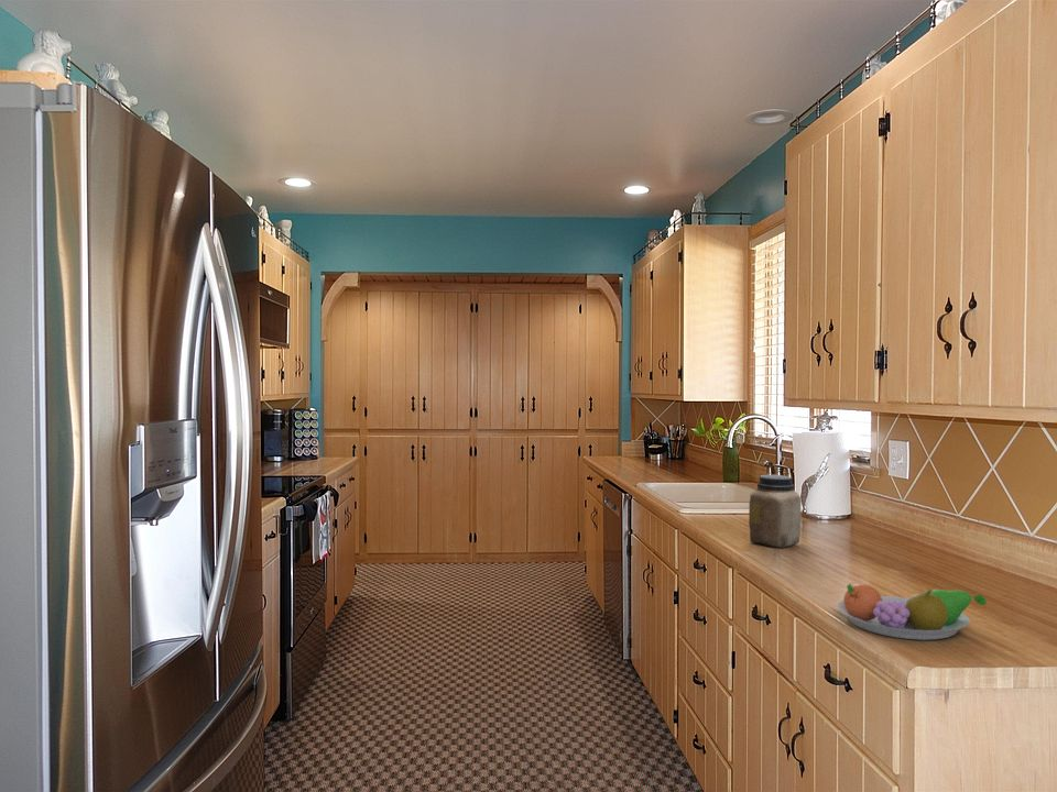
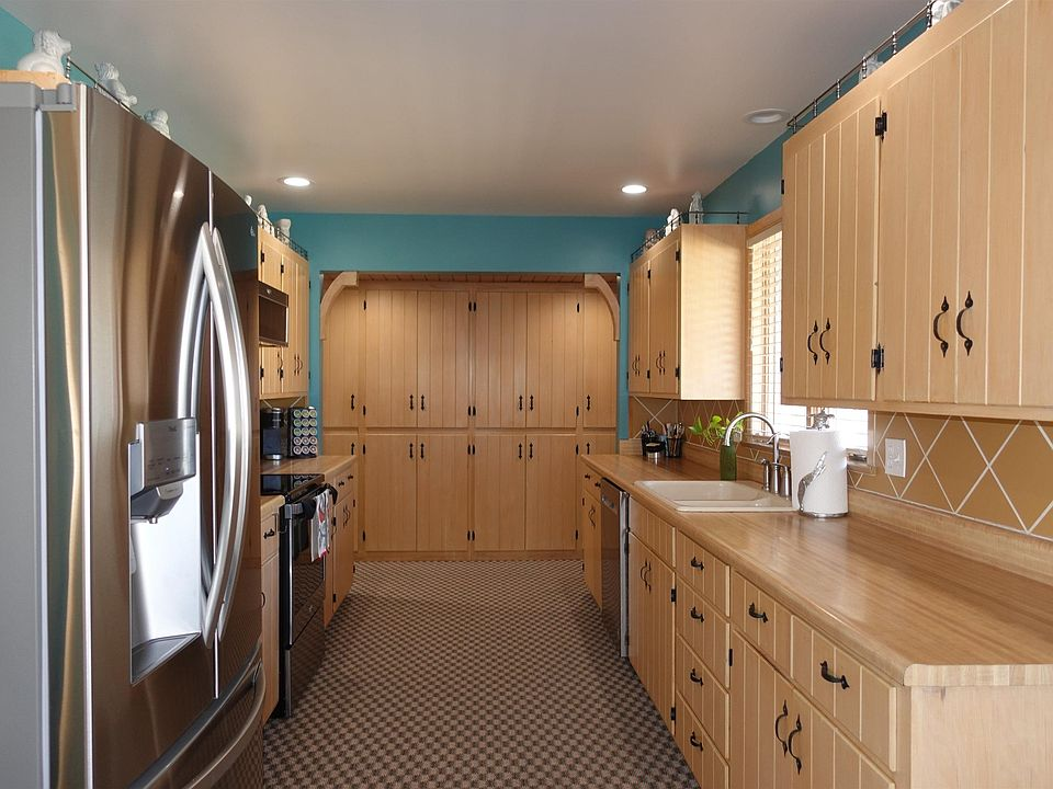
- jar [748,474,803,549]
- fruit bowl [837,583,988,641]
